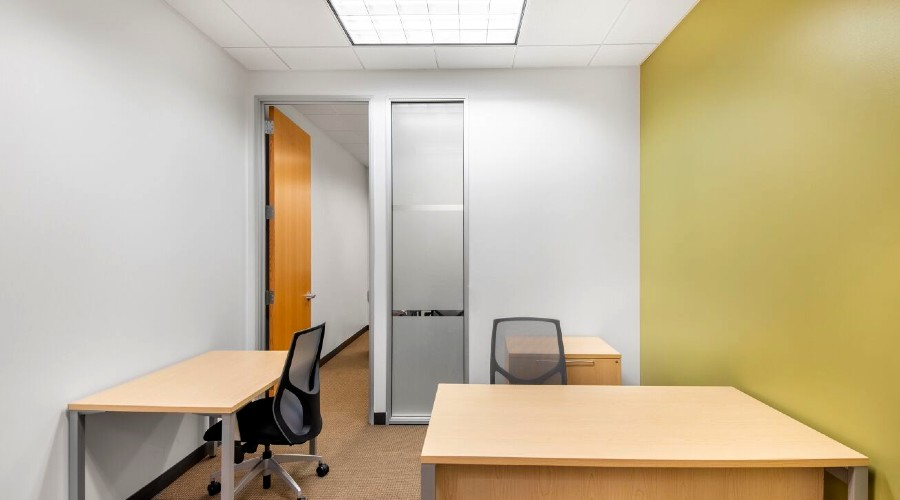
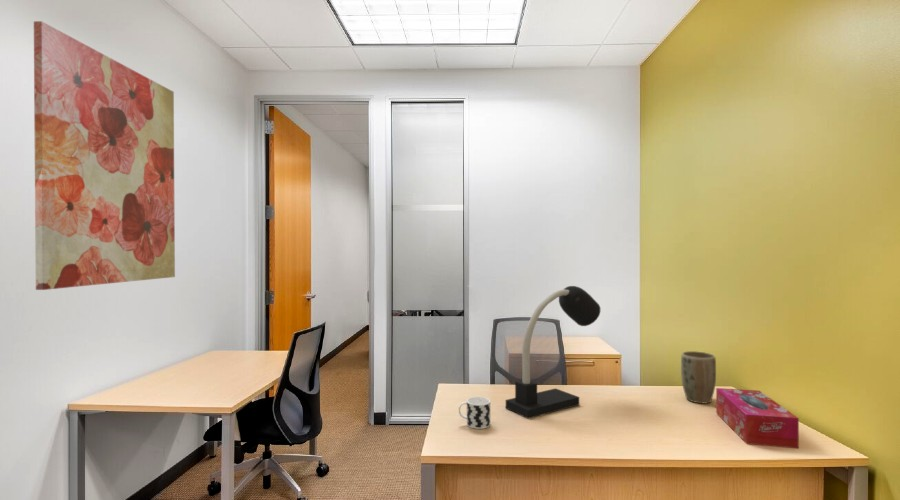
+ plant pot [680,350,717,405]
+ tissue box [715,387,800,449]
+ desk lamp [505,285,601,420]
+ wall art [33,20,176,291]
+ cup [458,396,491,430]
